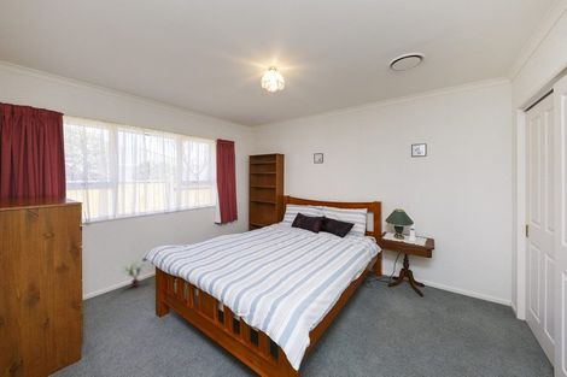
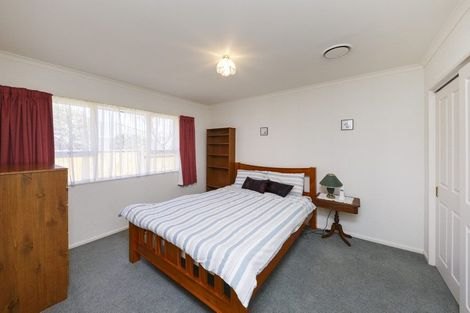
- potted plant [122,261,147,288]
